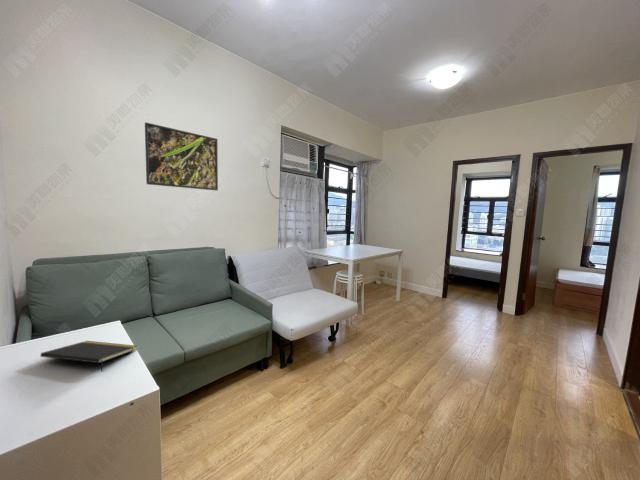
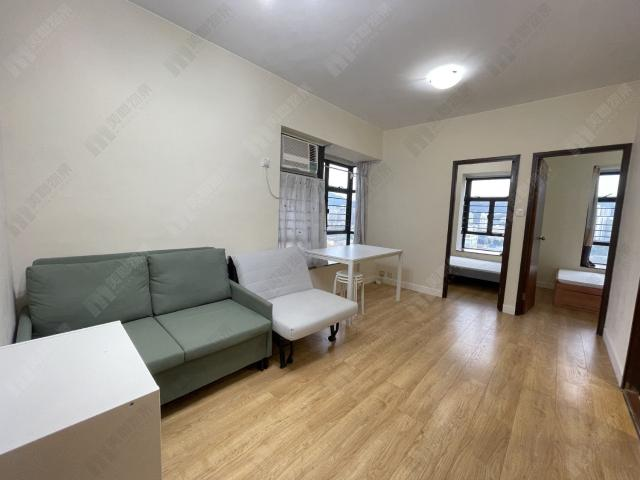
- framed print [144,121,219,191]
- notepad [40,340,138,373]
